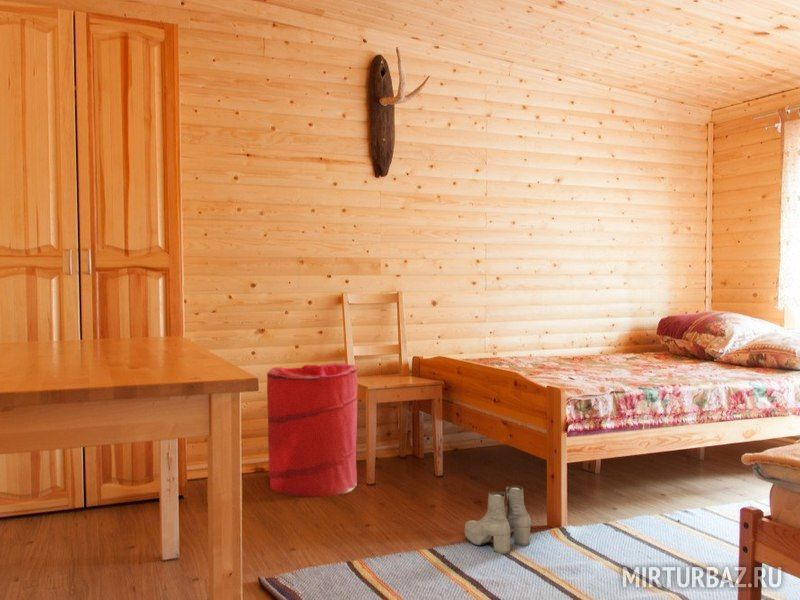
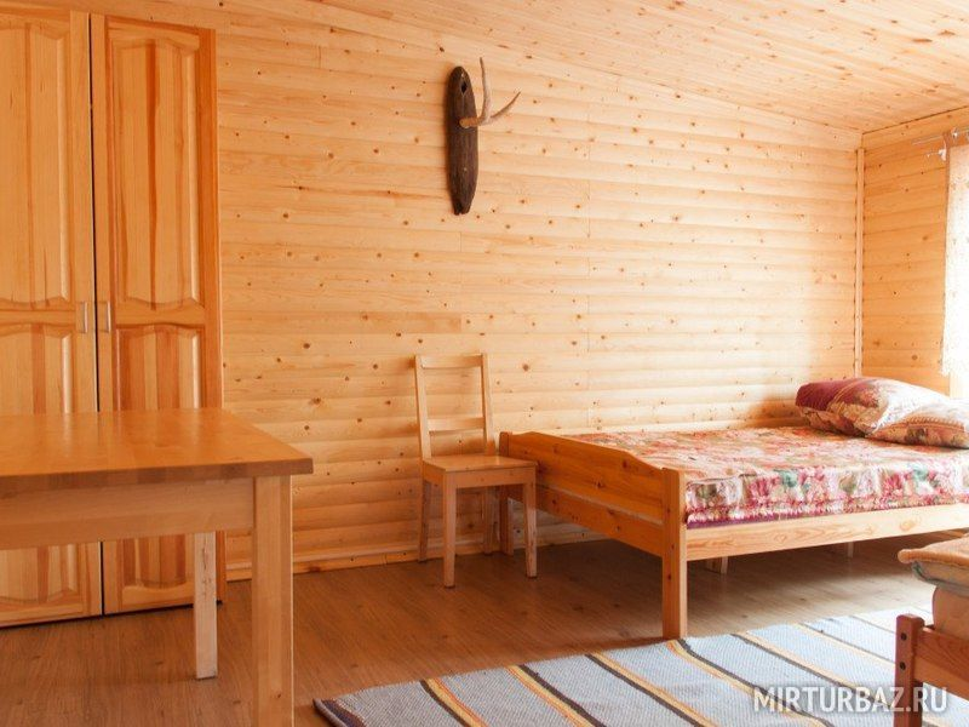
- laundry hamper [266,362,359,498]
- boots [464,485,532,555]
